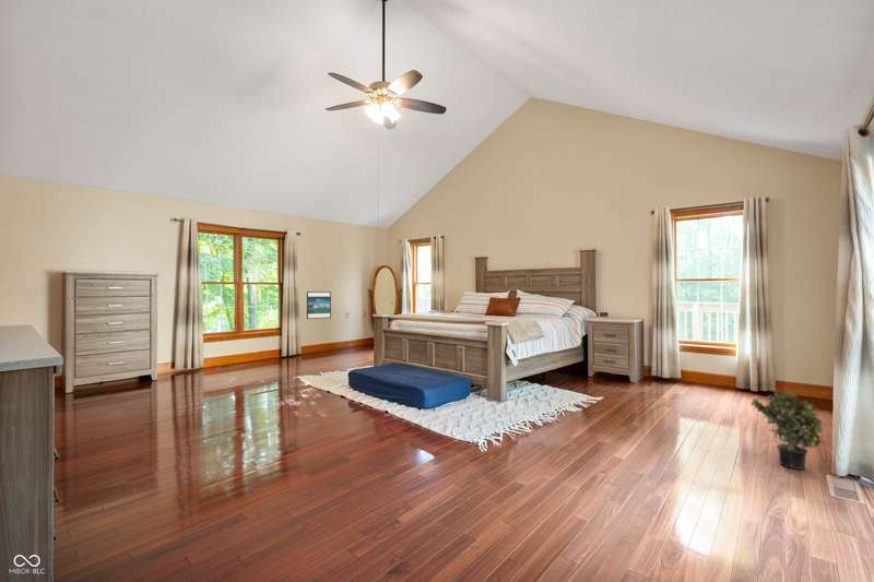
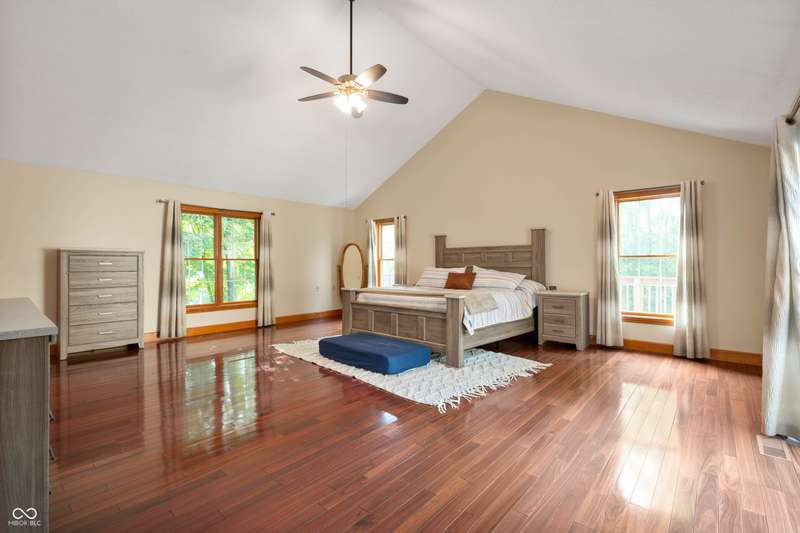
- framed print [306,290,332,320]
- potted plant [749,391,826,471]
